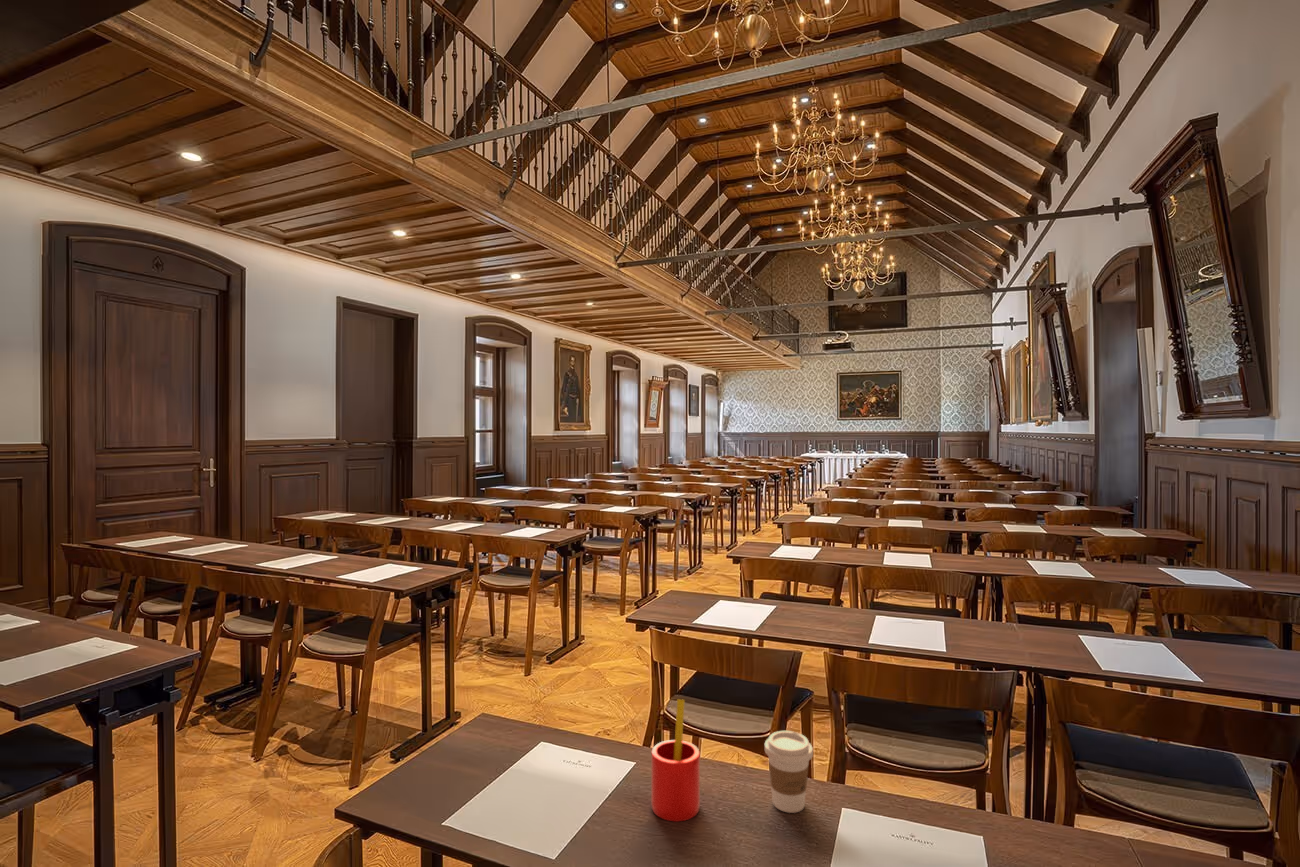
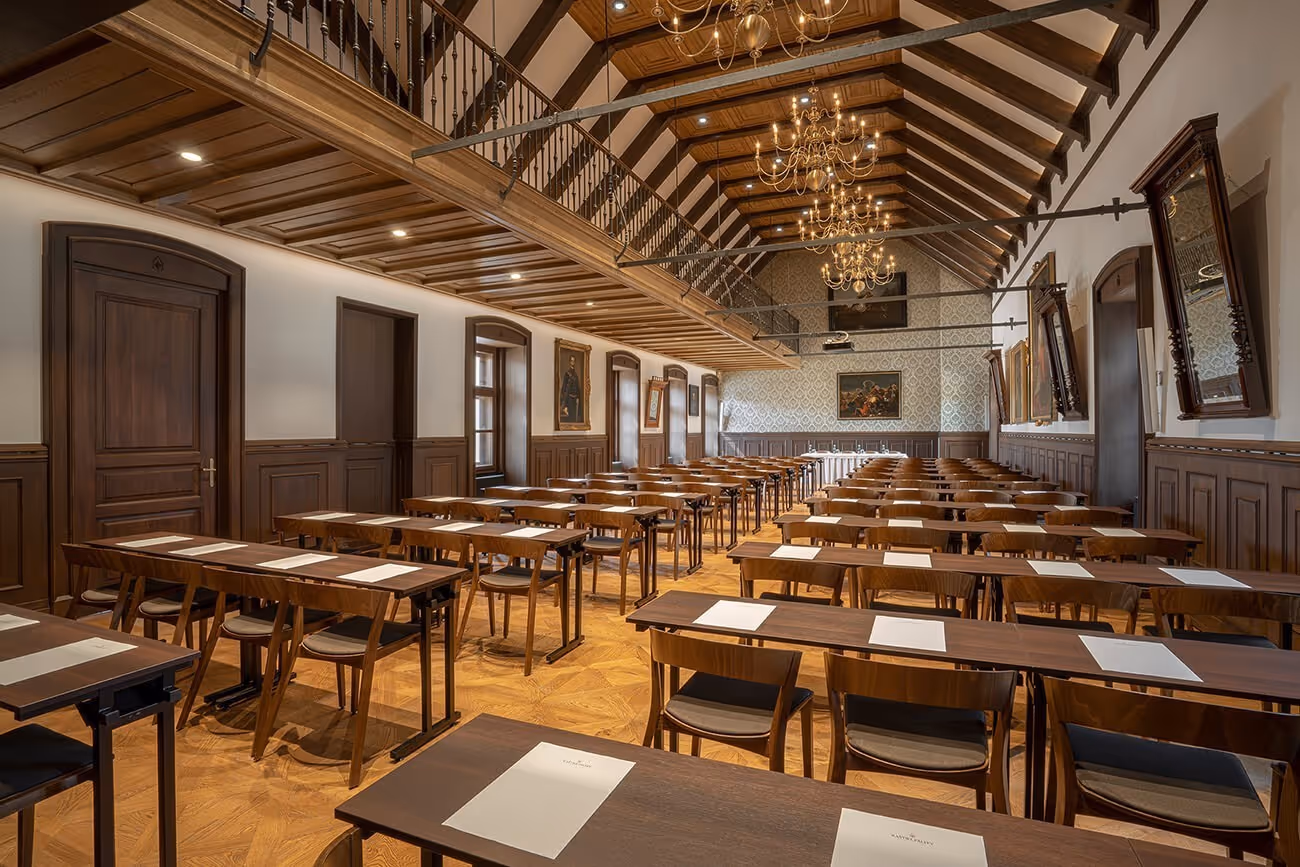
- coffee cup [764,730,814,814]
- straw [650,698,701,823]
